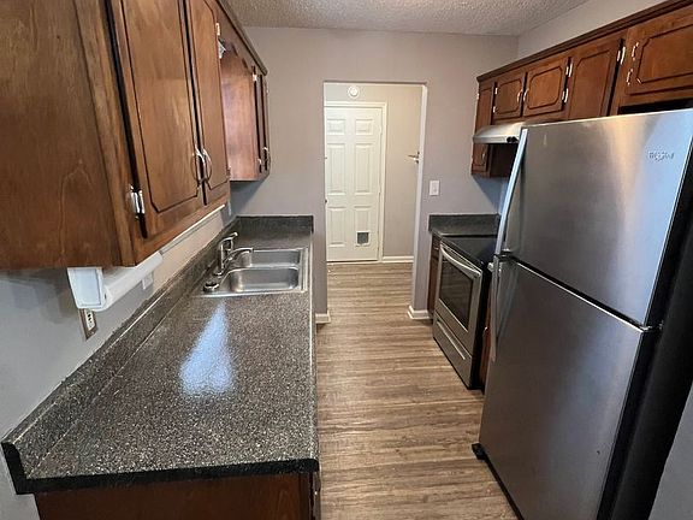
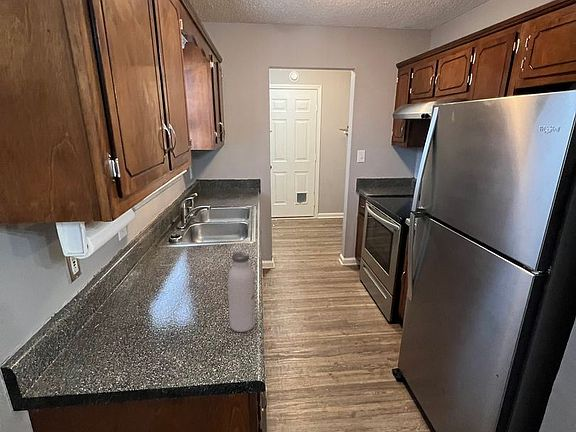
+ water bottle [227,251,256,333]
